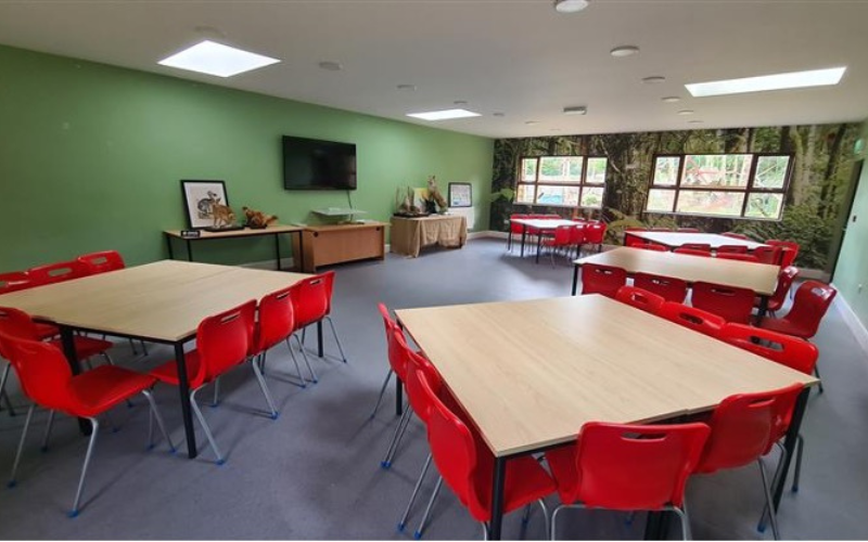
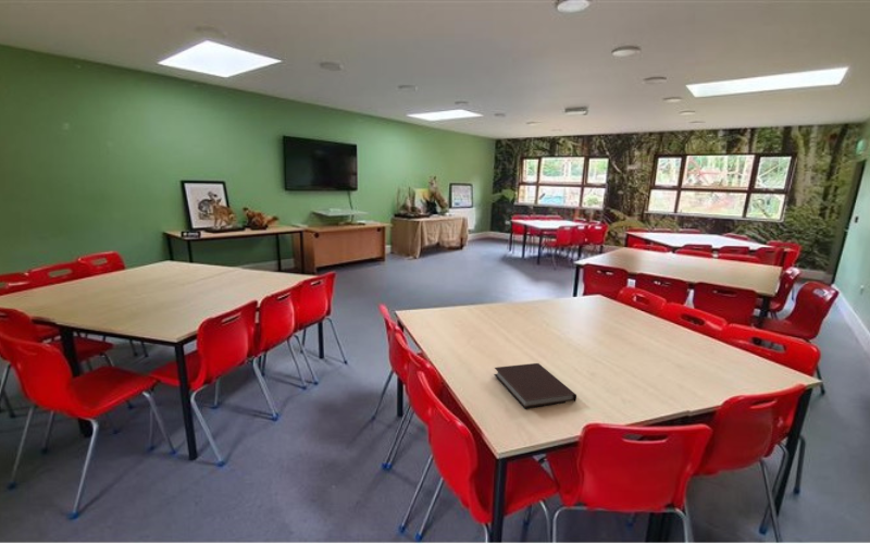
+ notebook [493,362,577,410]
